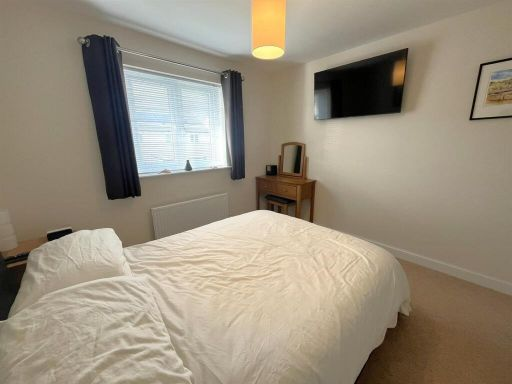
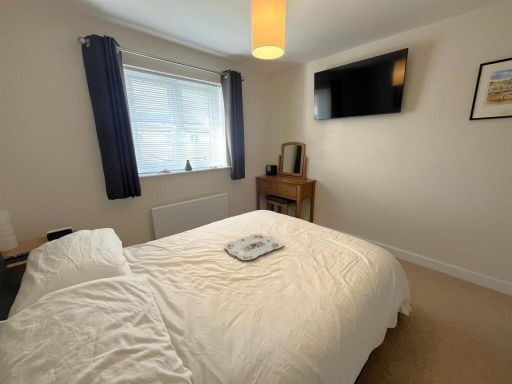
+ serving tray [223,233,284,261]
